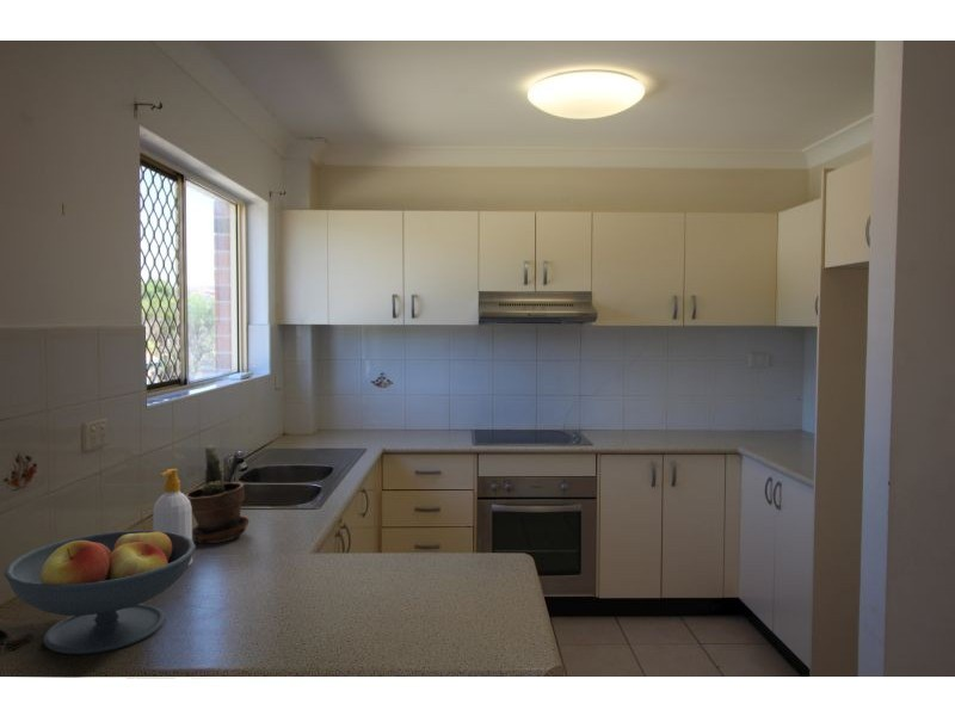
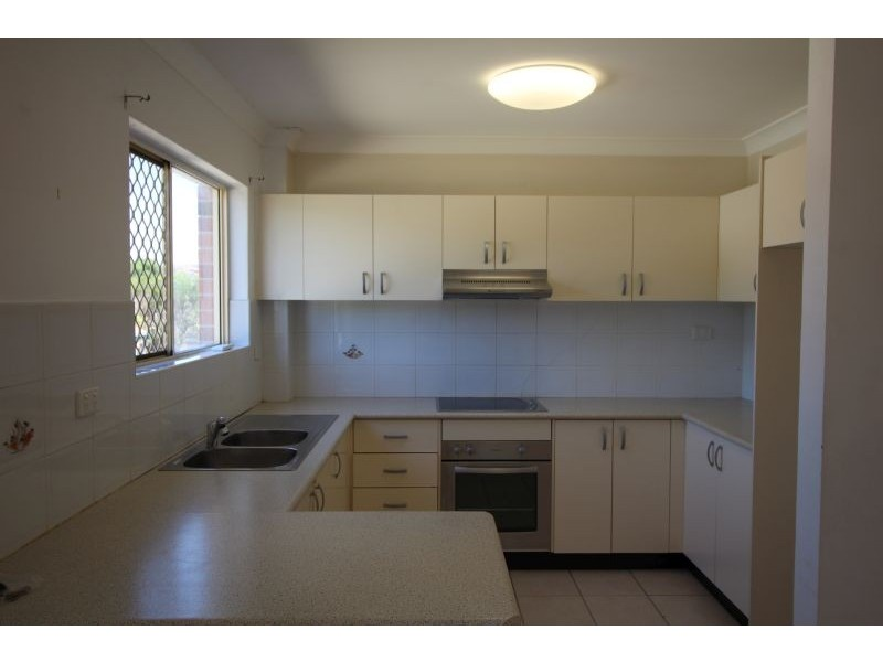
- fruit bowl [4,524,197,655]
- potted plant [184,444,249,544]
- soap bottle [152,468,193,567]
